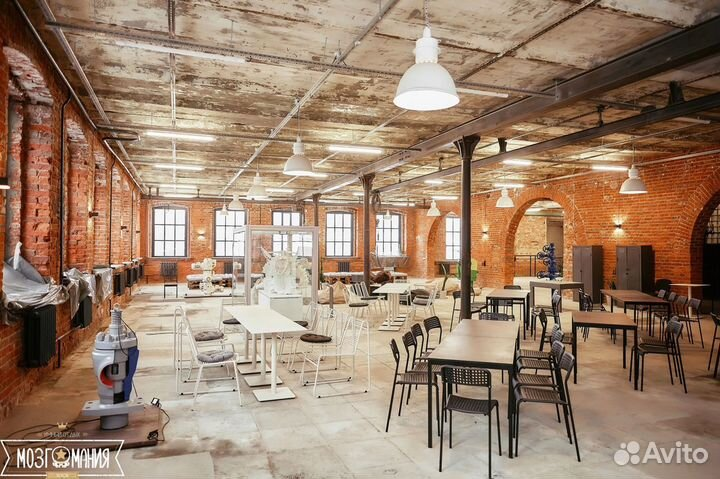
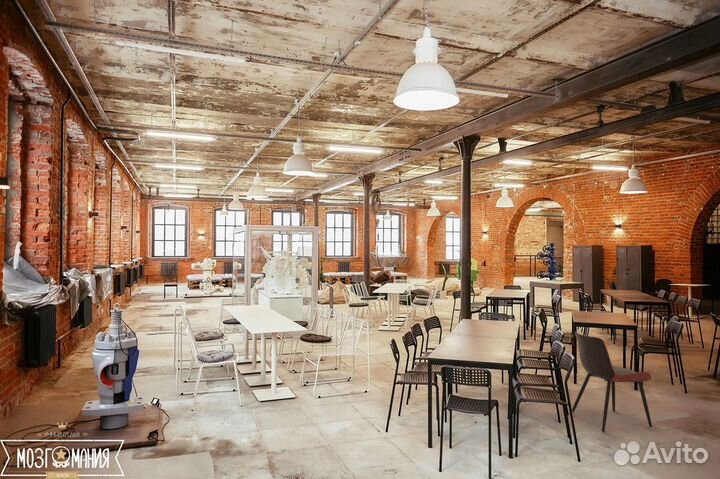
+ dining chair [571,331,653,433]
